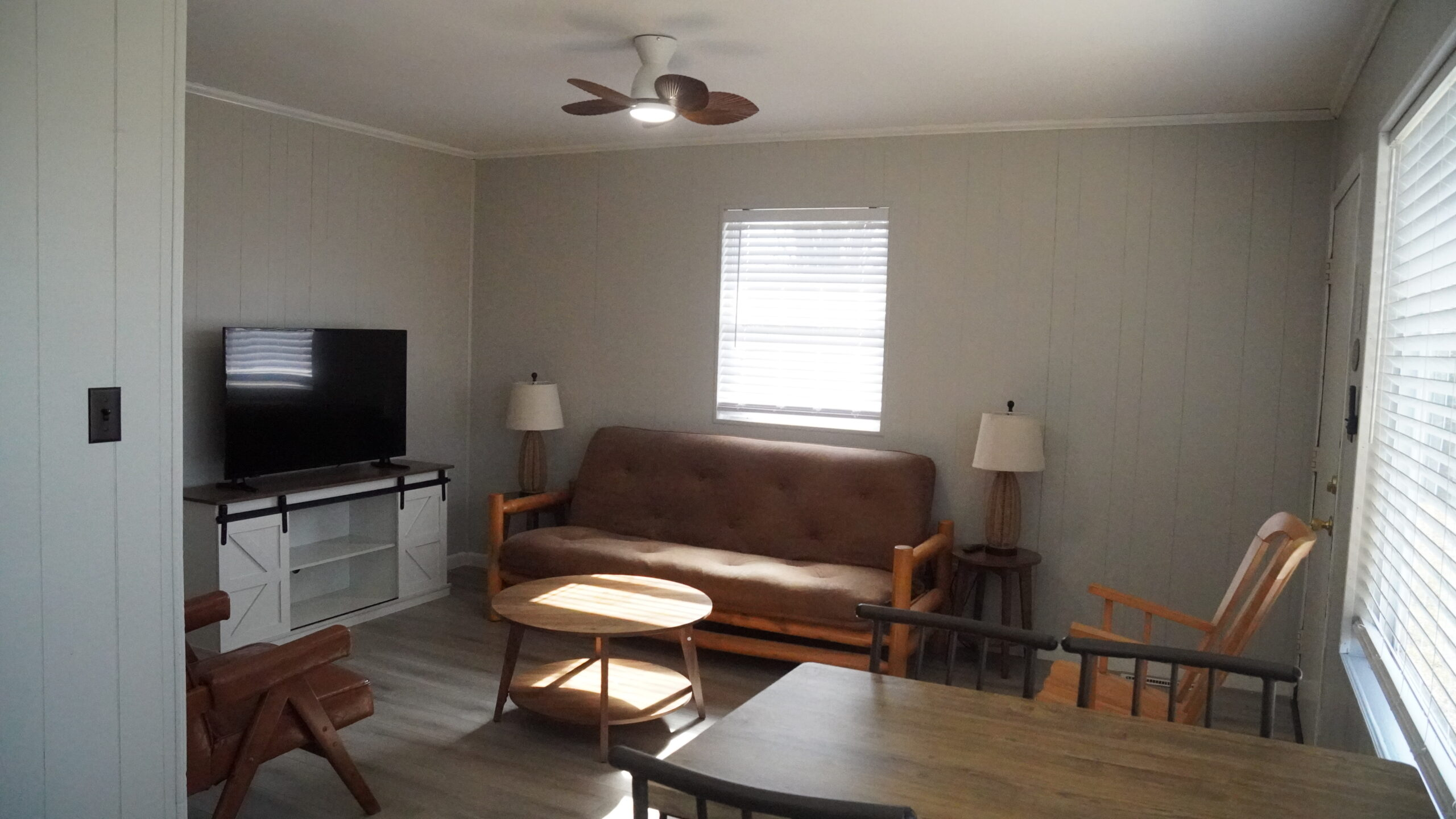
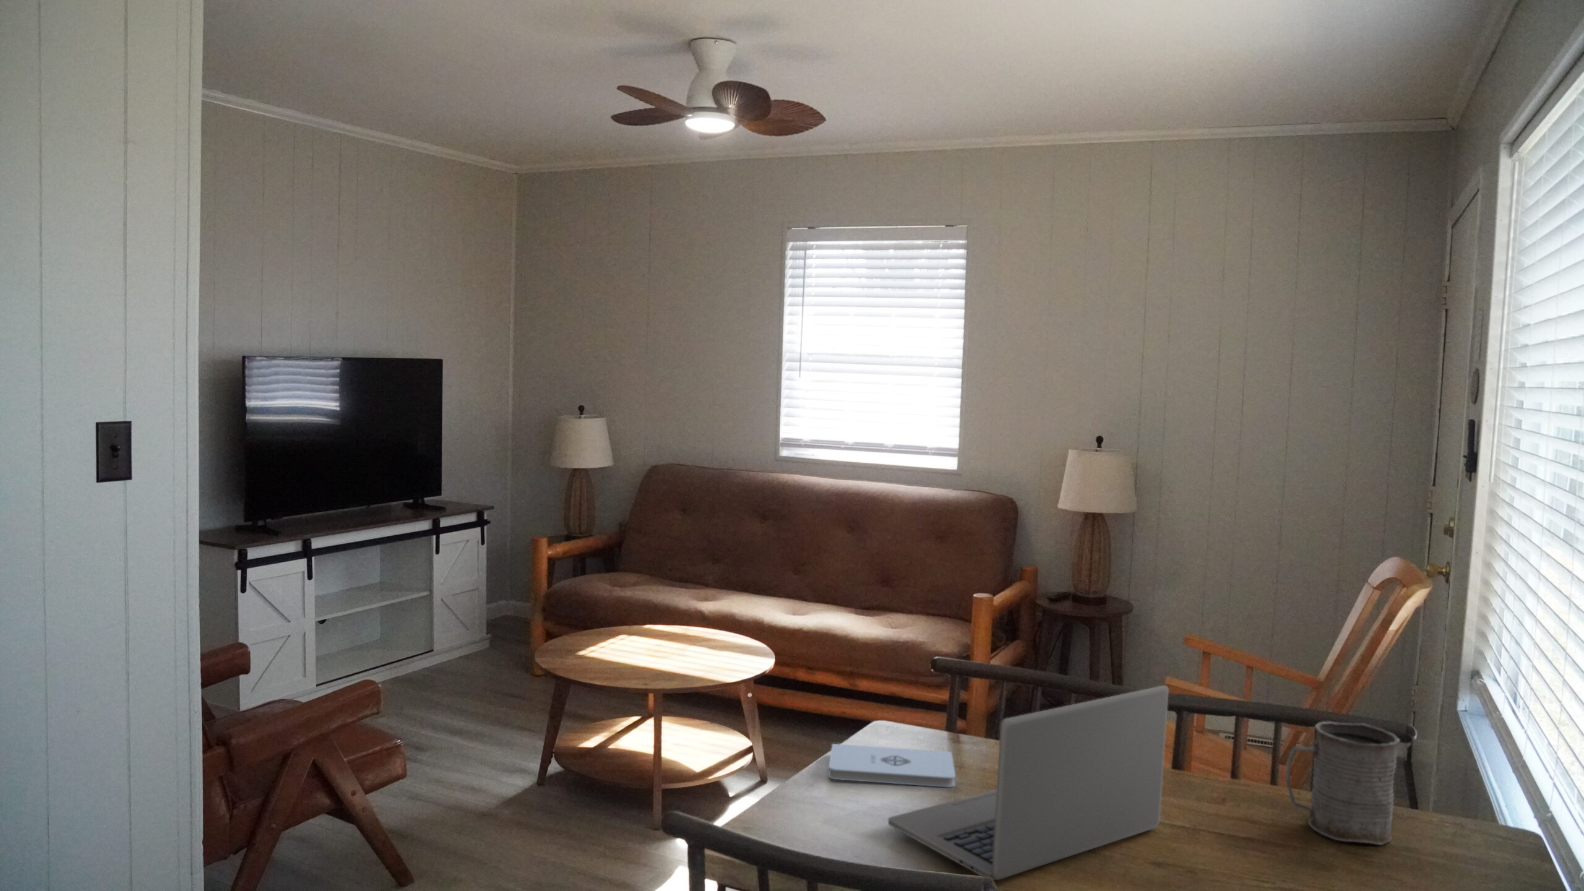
+ mug [1285,721,1401,845]
+ laptop [888,685,1170,881]
+ notepad [828,743,956,789]
